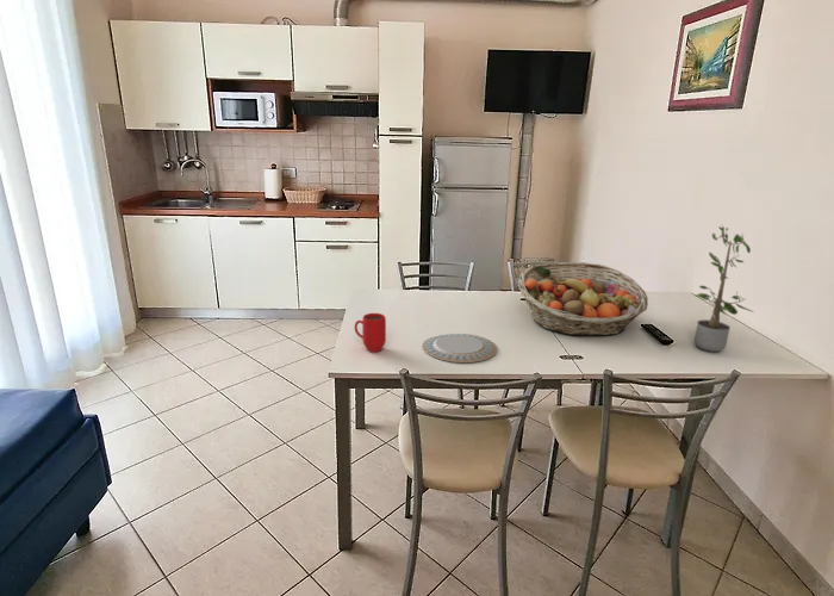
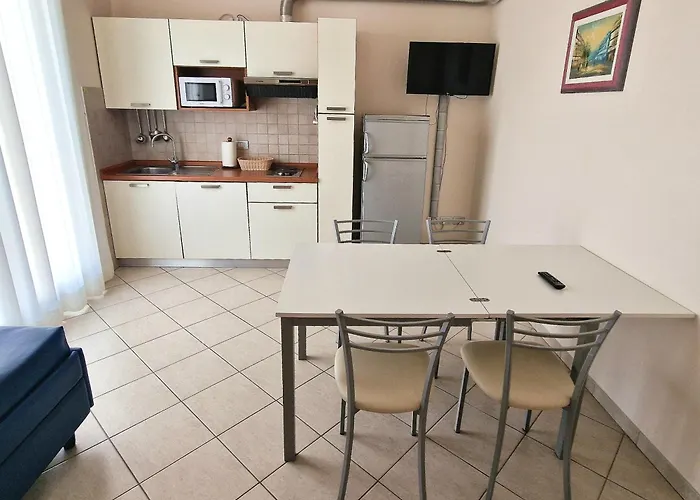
- chinaware [421,333,498,364]
- fruit basket [517,261,649,337]
- potted plant [693,225,755,353]
- mug [354,312,387,353]
